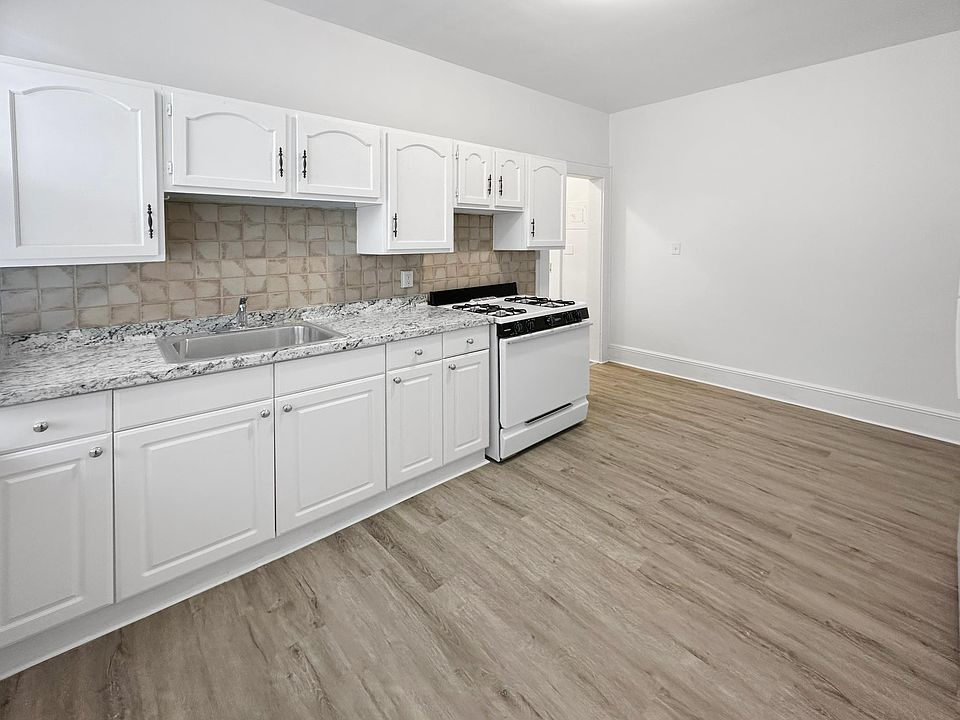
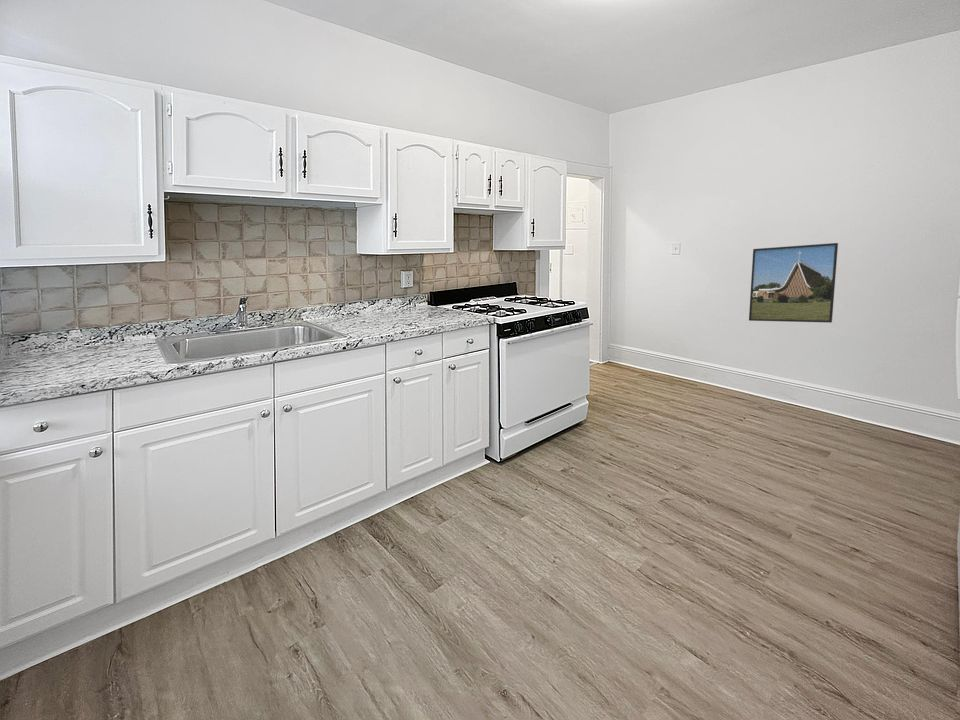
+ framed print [748,242,839,323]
